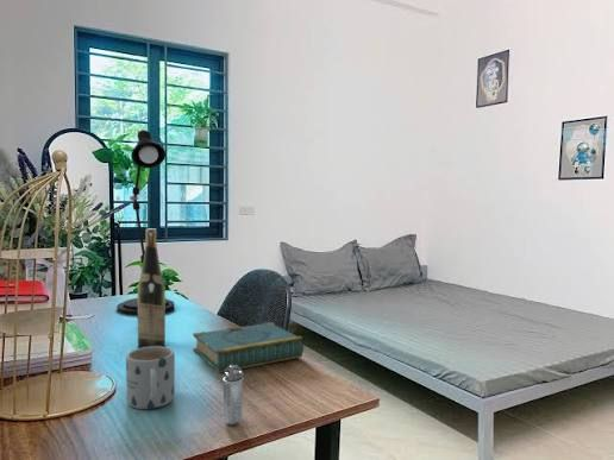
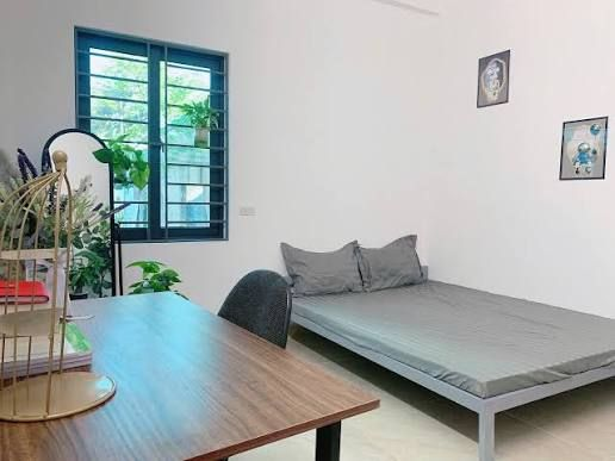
- desk lamp [115,128,175,315]
- book [192,321,305,374]
- mug [125,346,176,410]
- shaker [221,365,245,426]
- wine bottle [137,228,167,348]
